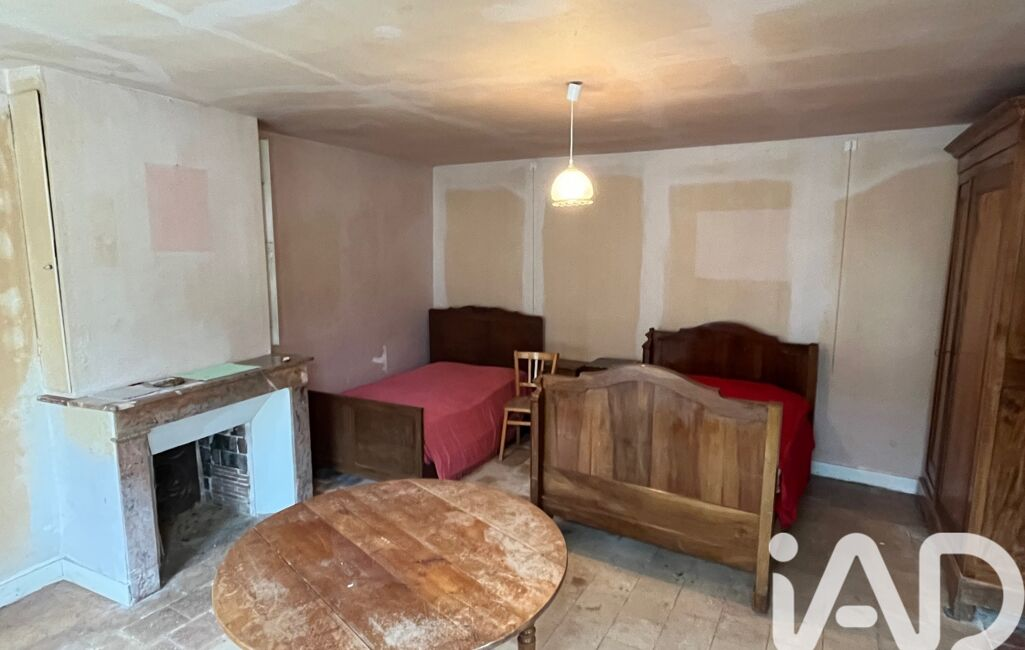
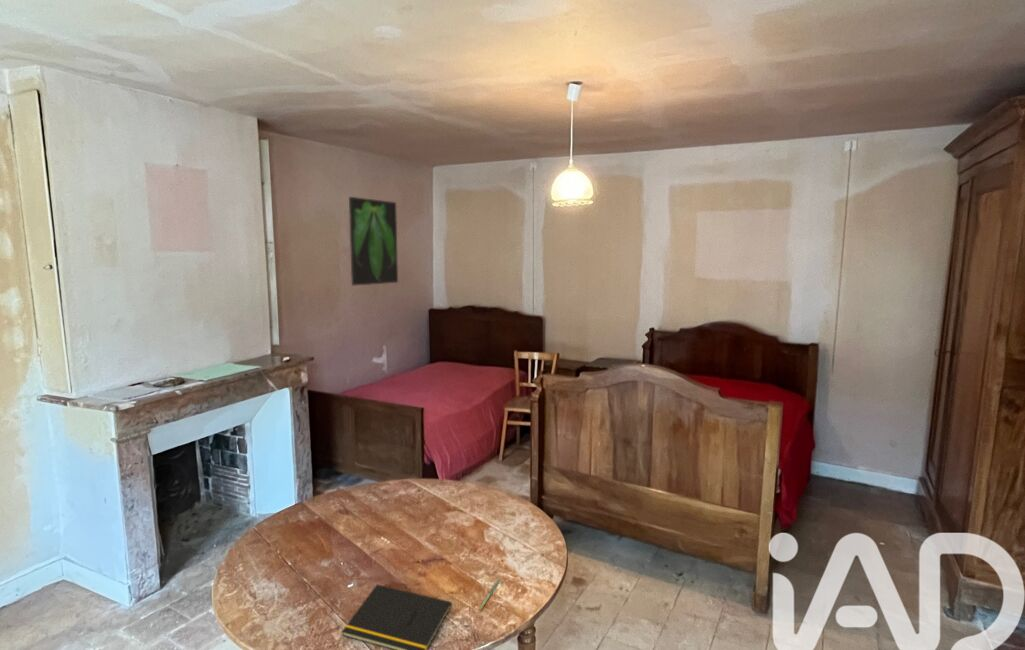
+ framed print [348,196,399,287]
+ pen [477,578,501,612]
+ notepad [341,584,453,650]
